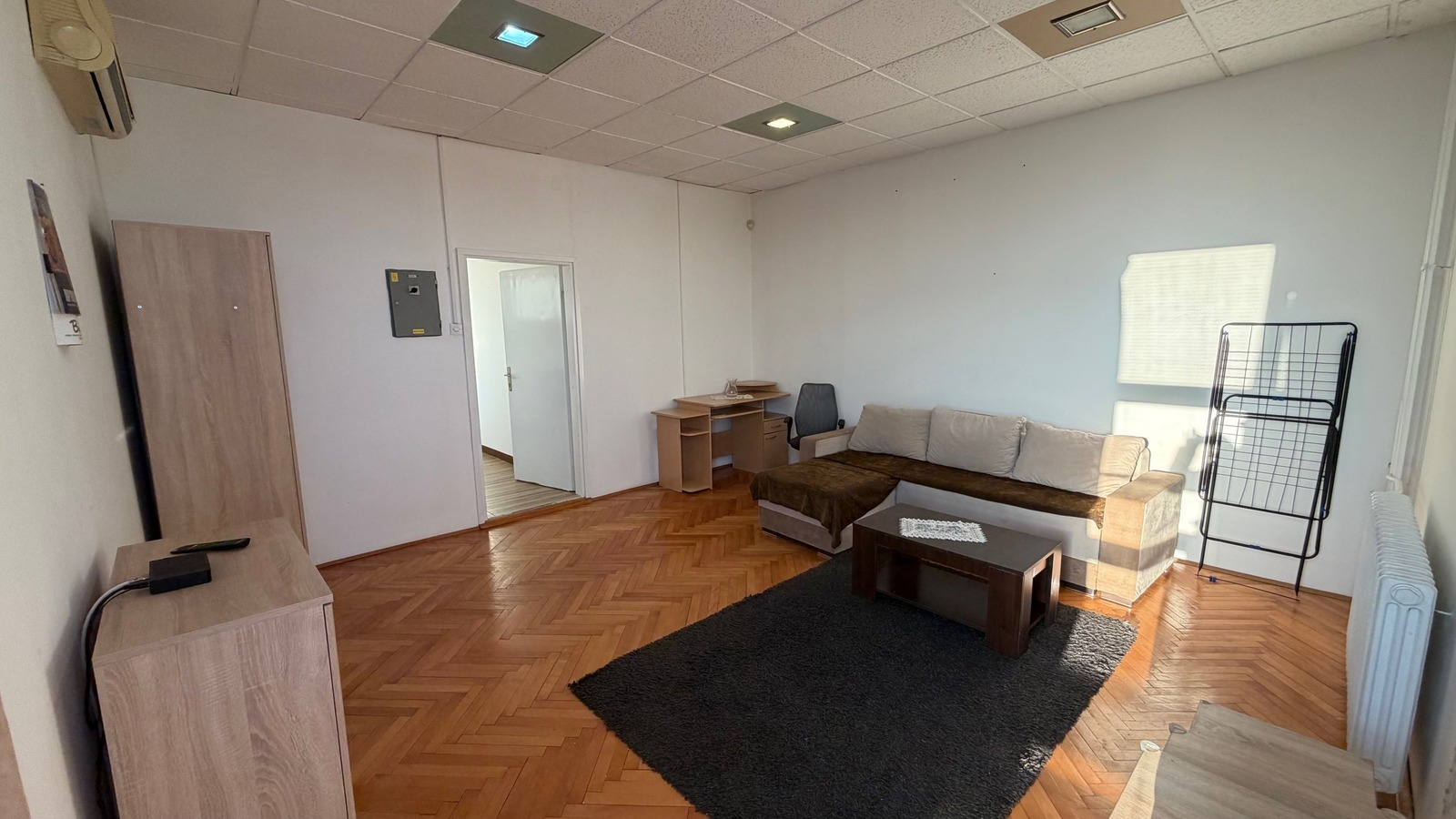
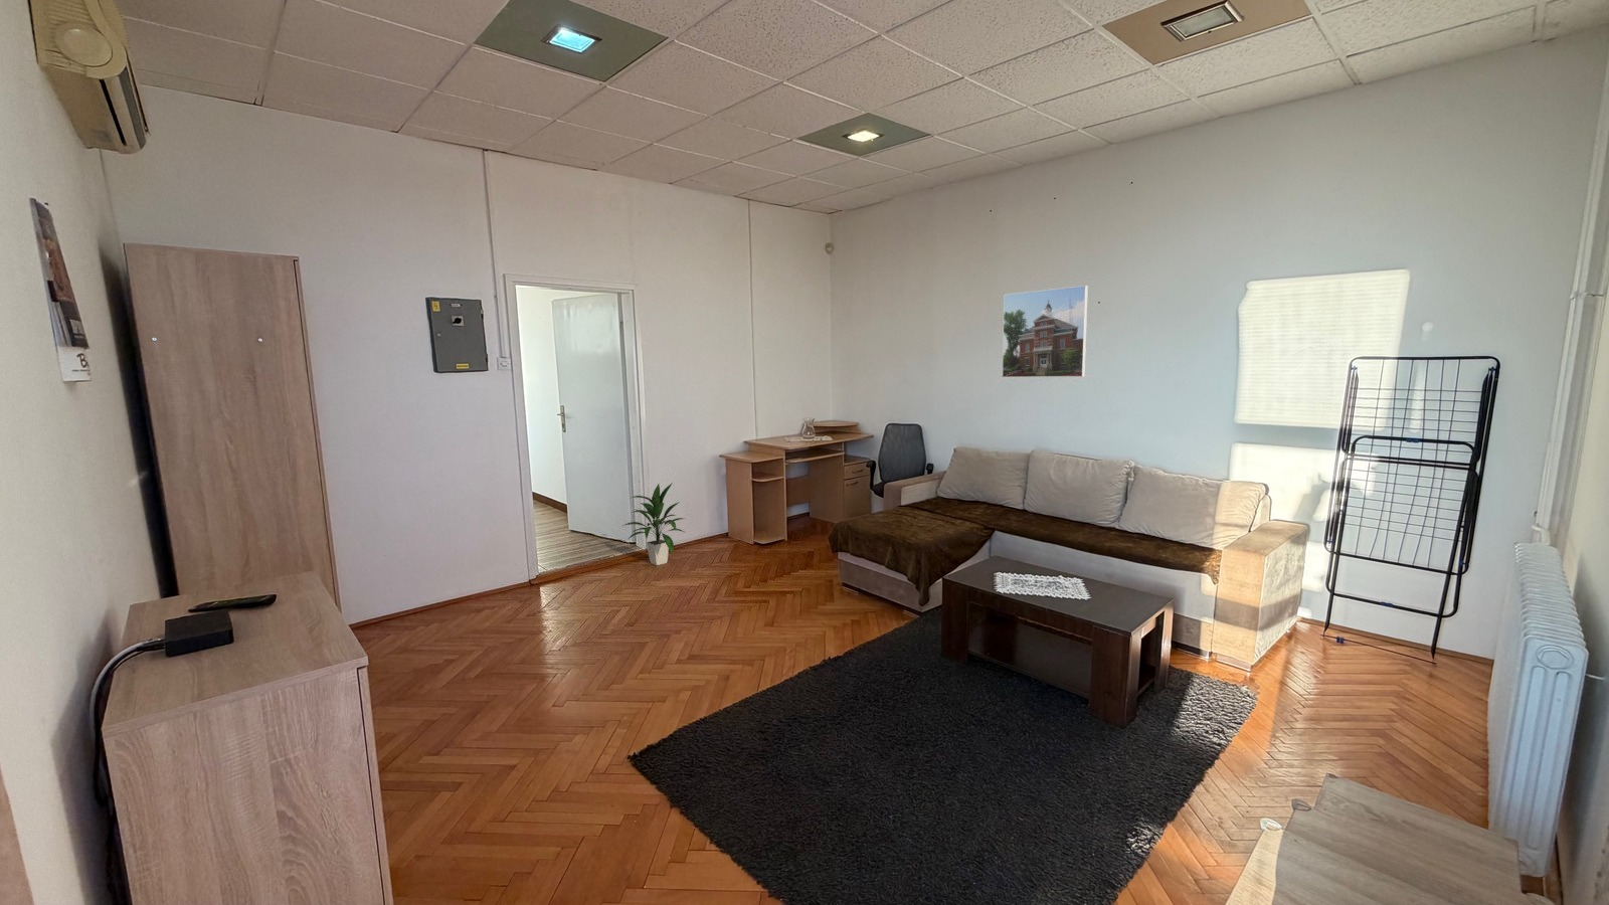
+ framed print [1001,285,1090,378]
+ indoor plant [621,483,687,566]
